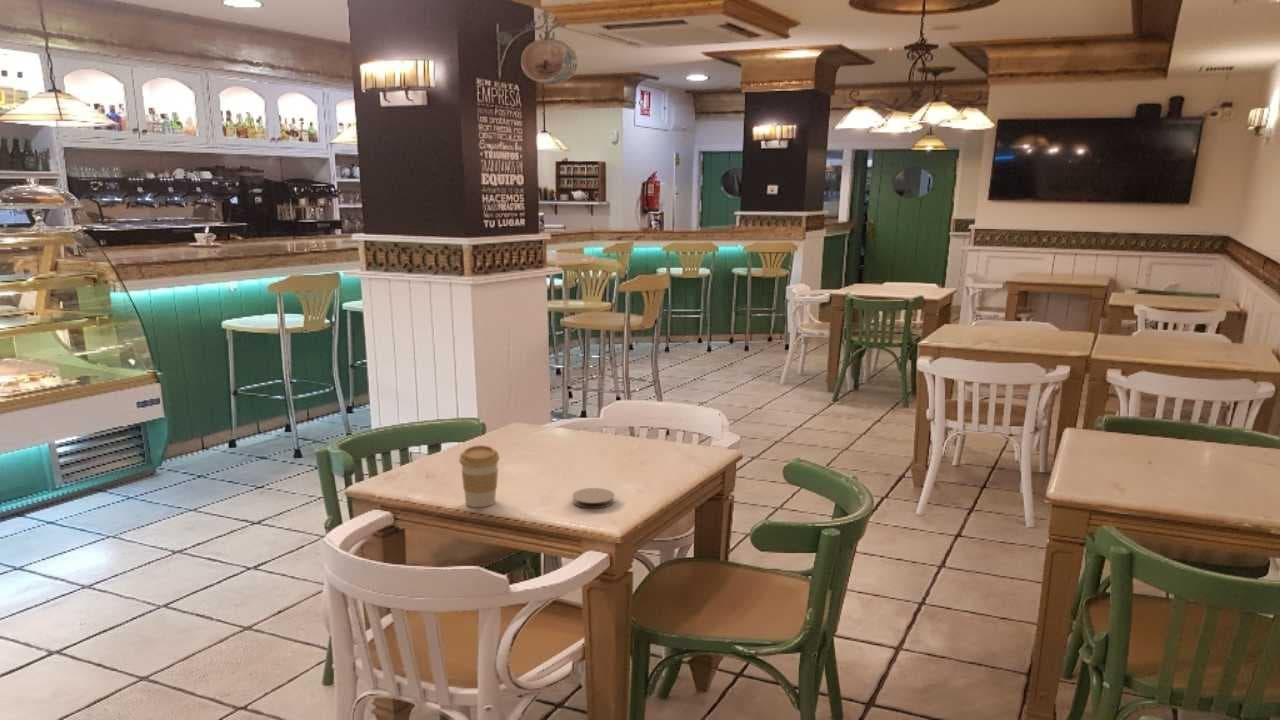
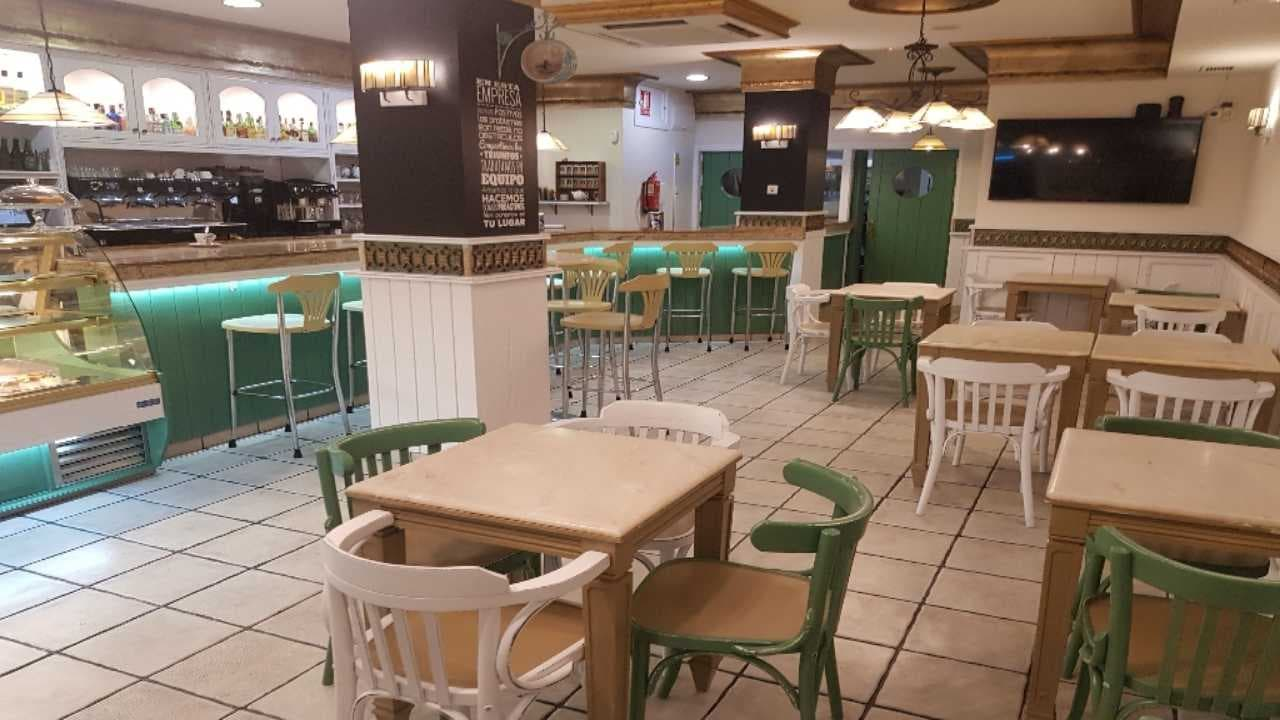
- coffee cup [458,444,501,508]
- coaster [572,487,616,509]
